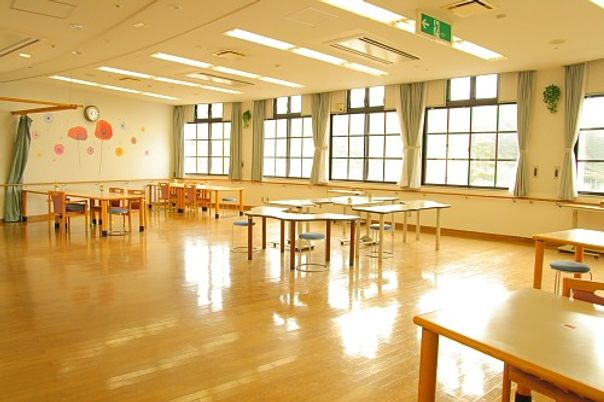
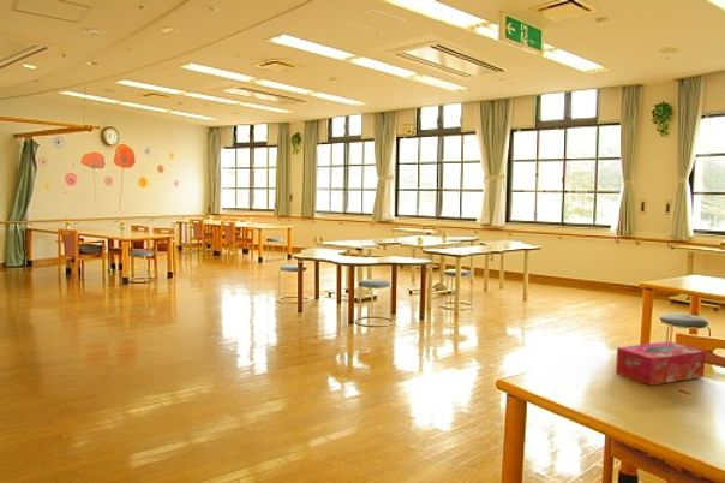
+ tissue box [615,340,707,387]
